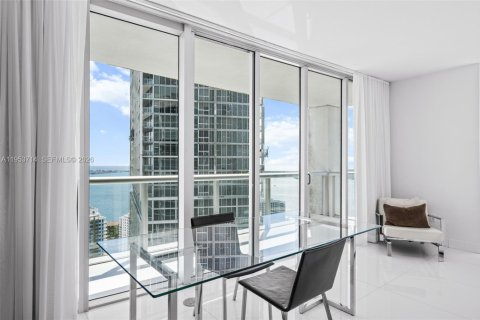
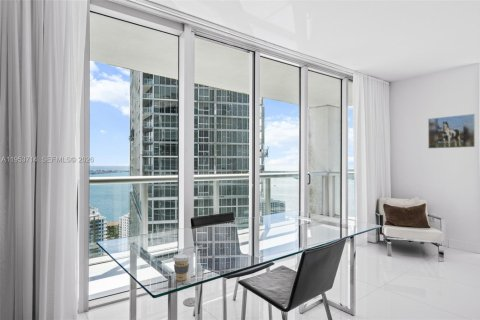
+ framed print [427,113,476,150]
+ coffee cup [172,253,191,282]
